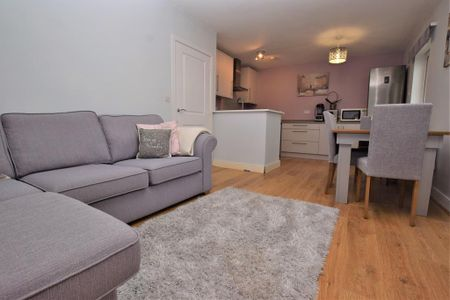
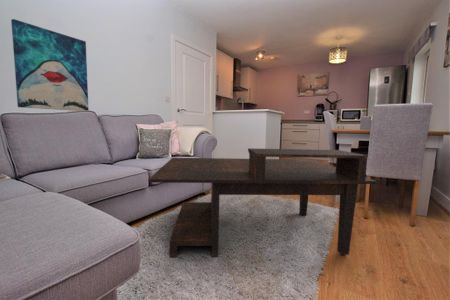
+ coffee table [147,147,378,259]
+ wall art [10,18,90,112]
